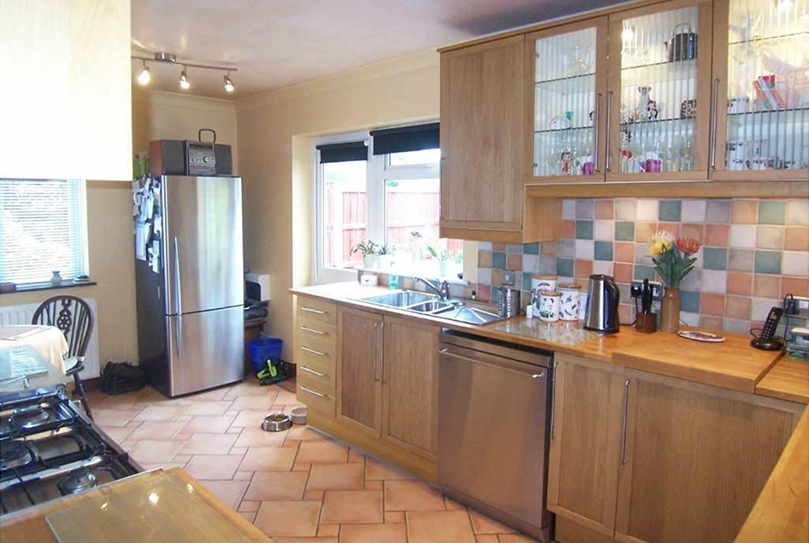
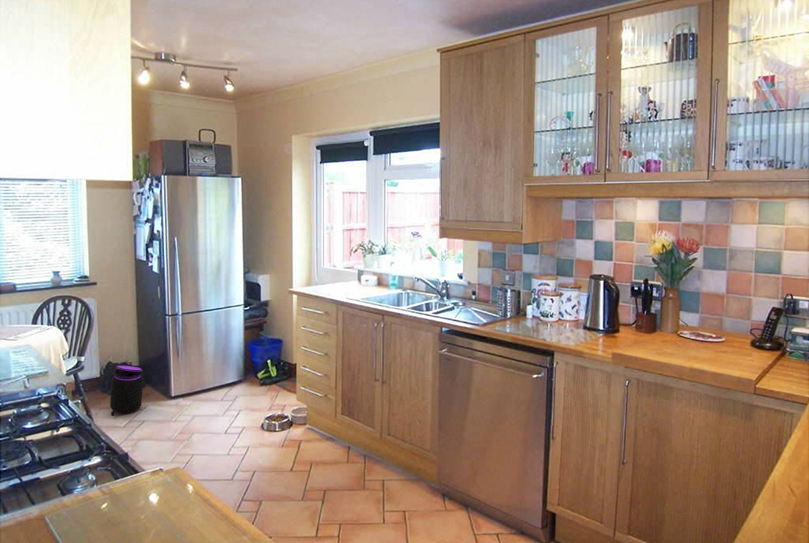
+ trash can [109,364,144,417]
